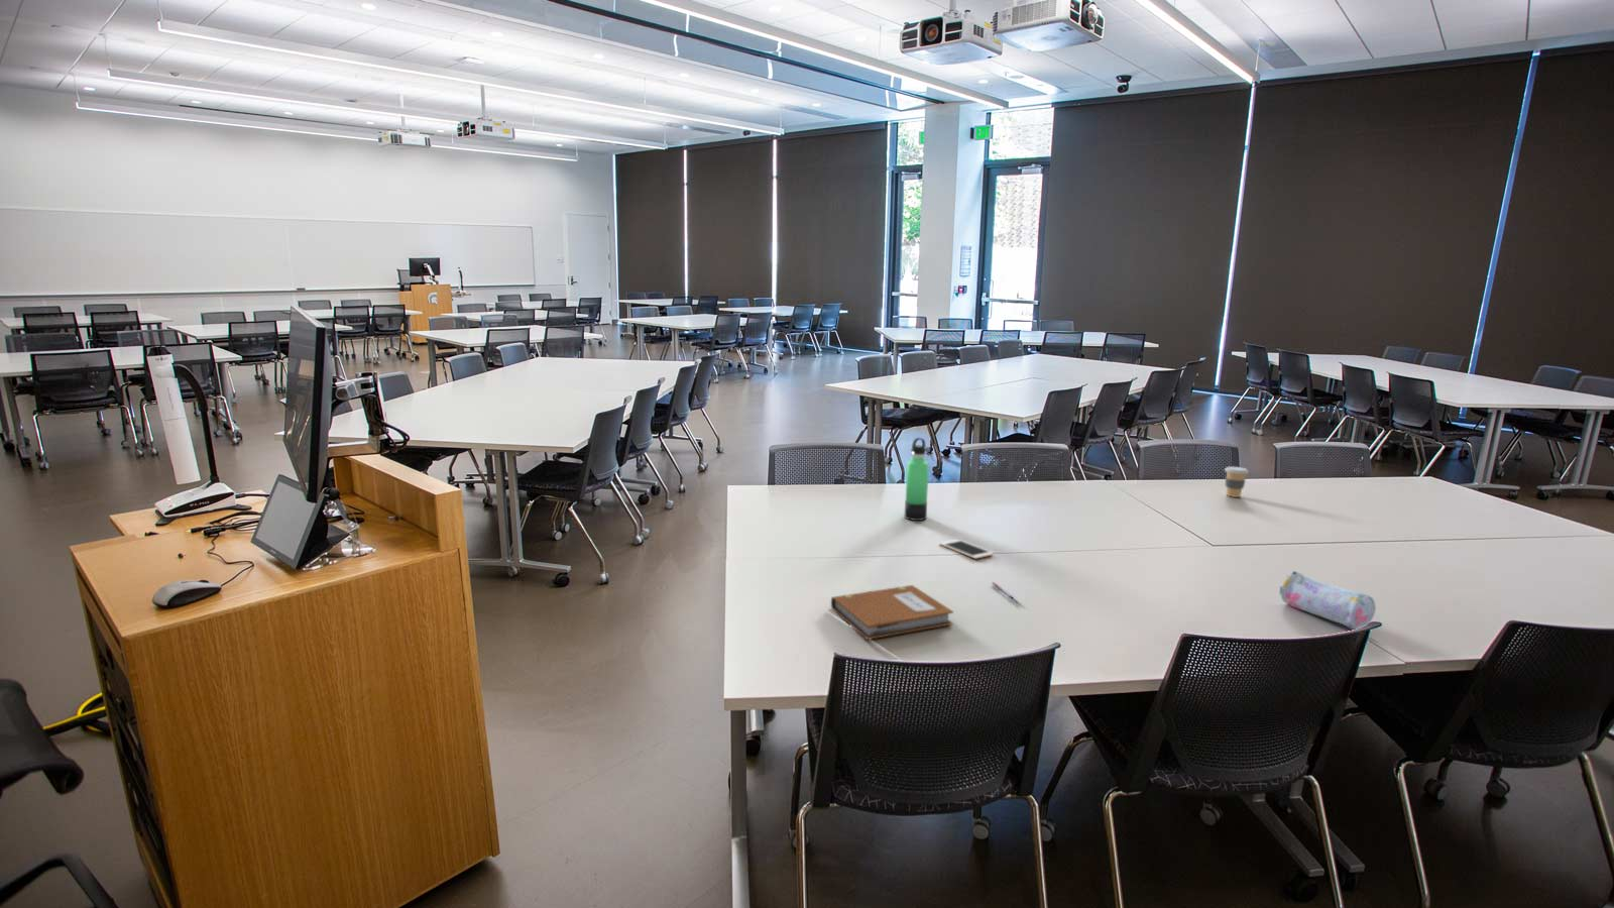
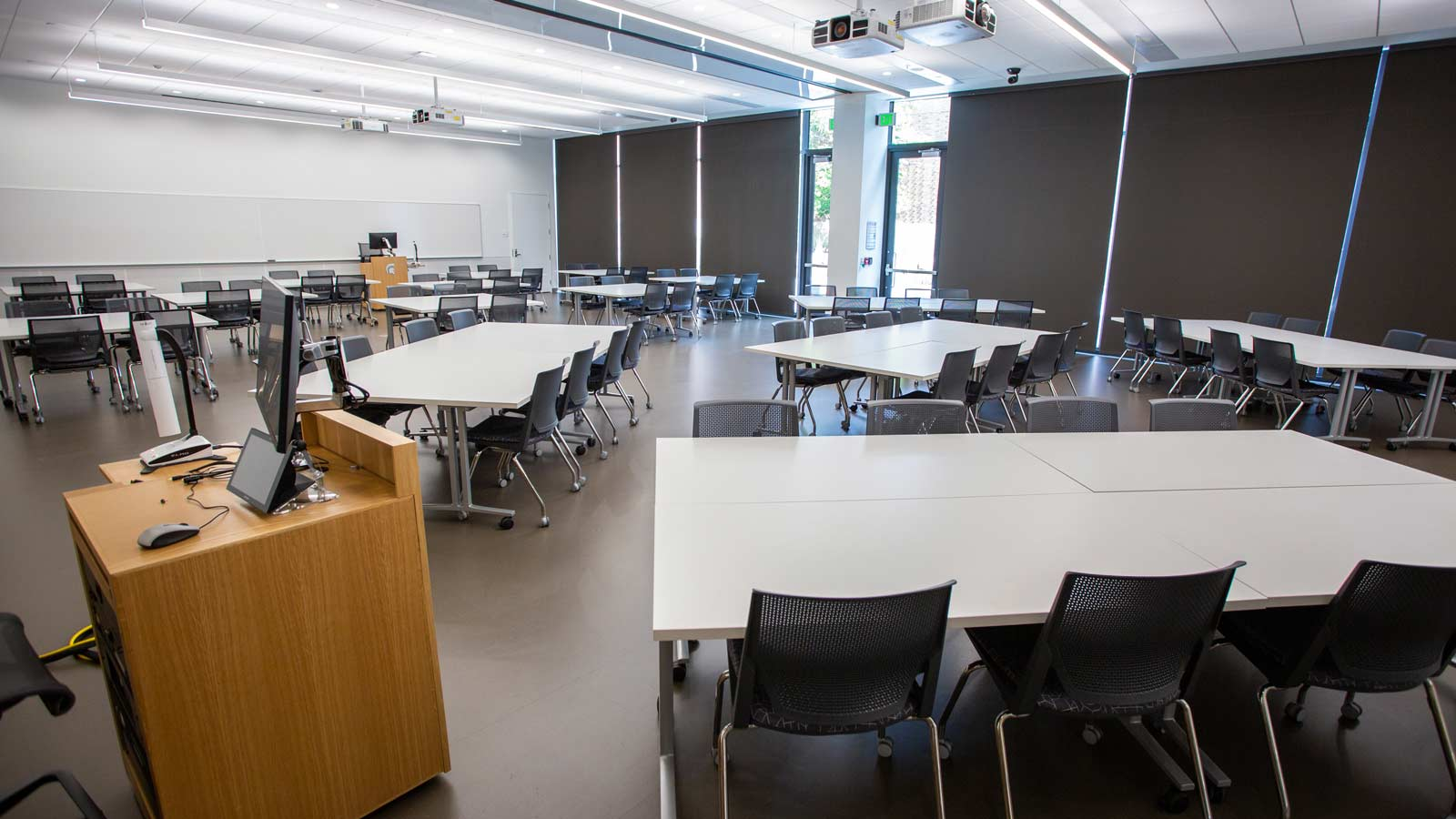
- thermos bottle [903,437,930,521]
- notebook [830,584,954,641]
- pen [992,581,1021,605]
- pencil case [1279,570,1377,630]
- cell phone [938,539,994,560]
- coffee cup [1224,466,1249,499]
